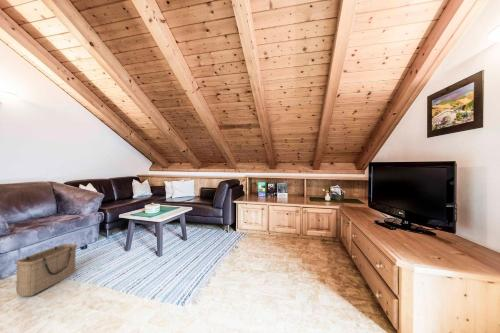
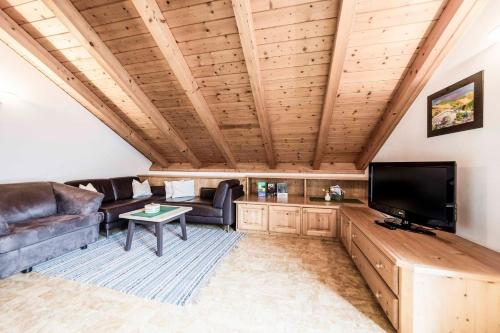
- basket [14,243,78,297]
